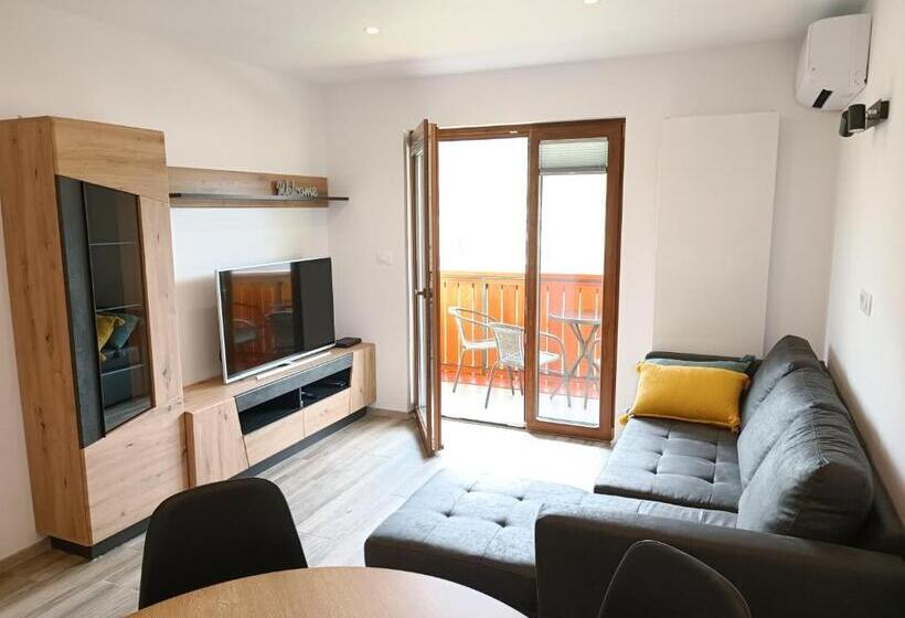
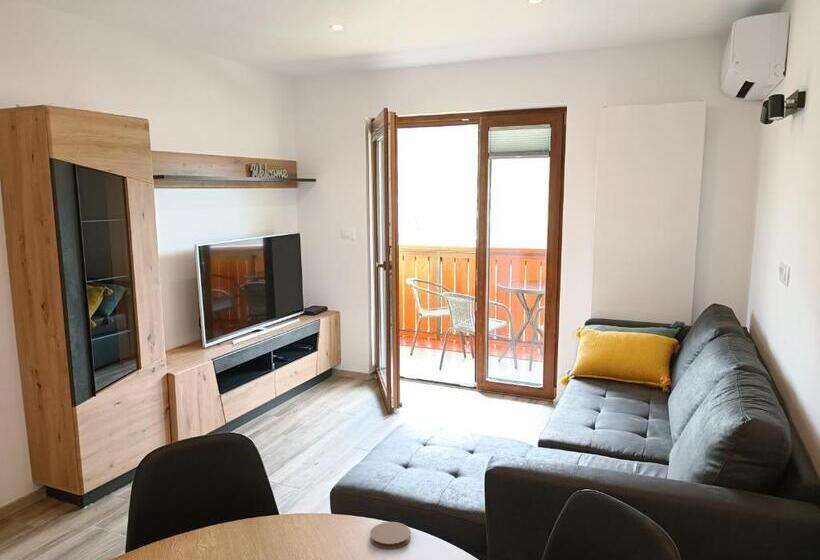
+ coaster [369,521,412,550]
